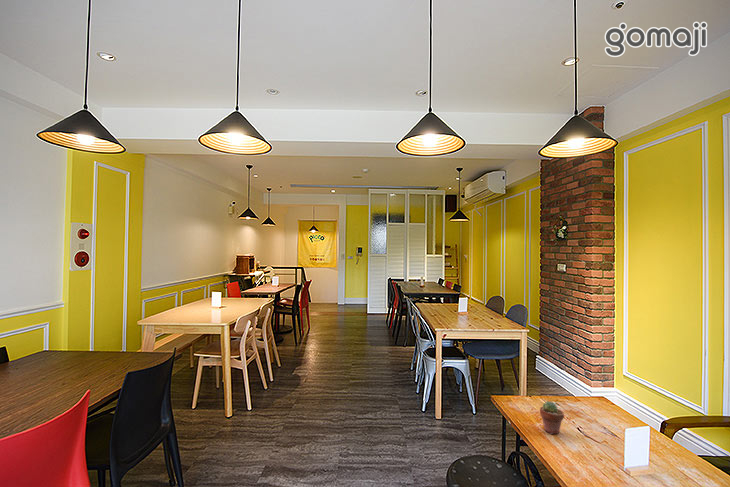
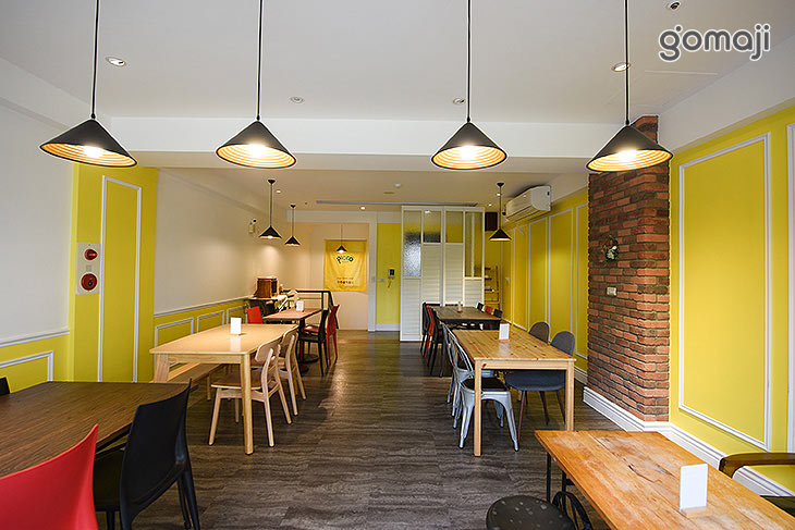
- potted succulent [539,400,565,435]
